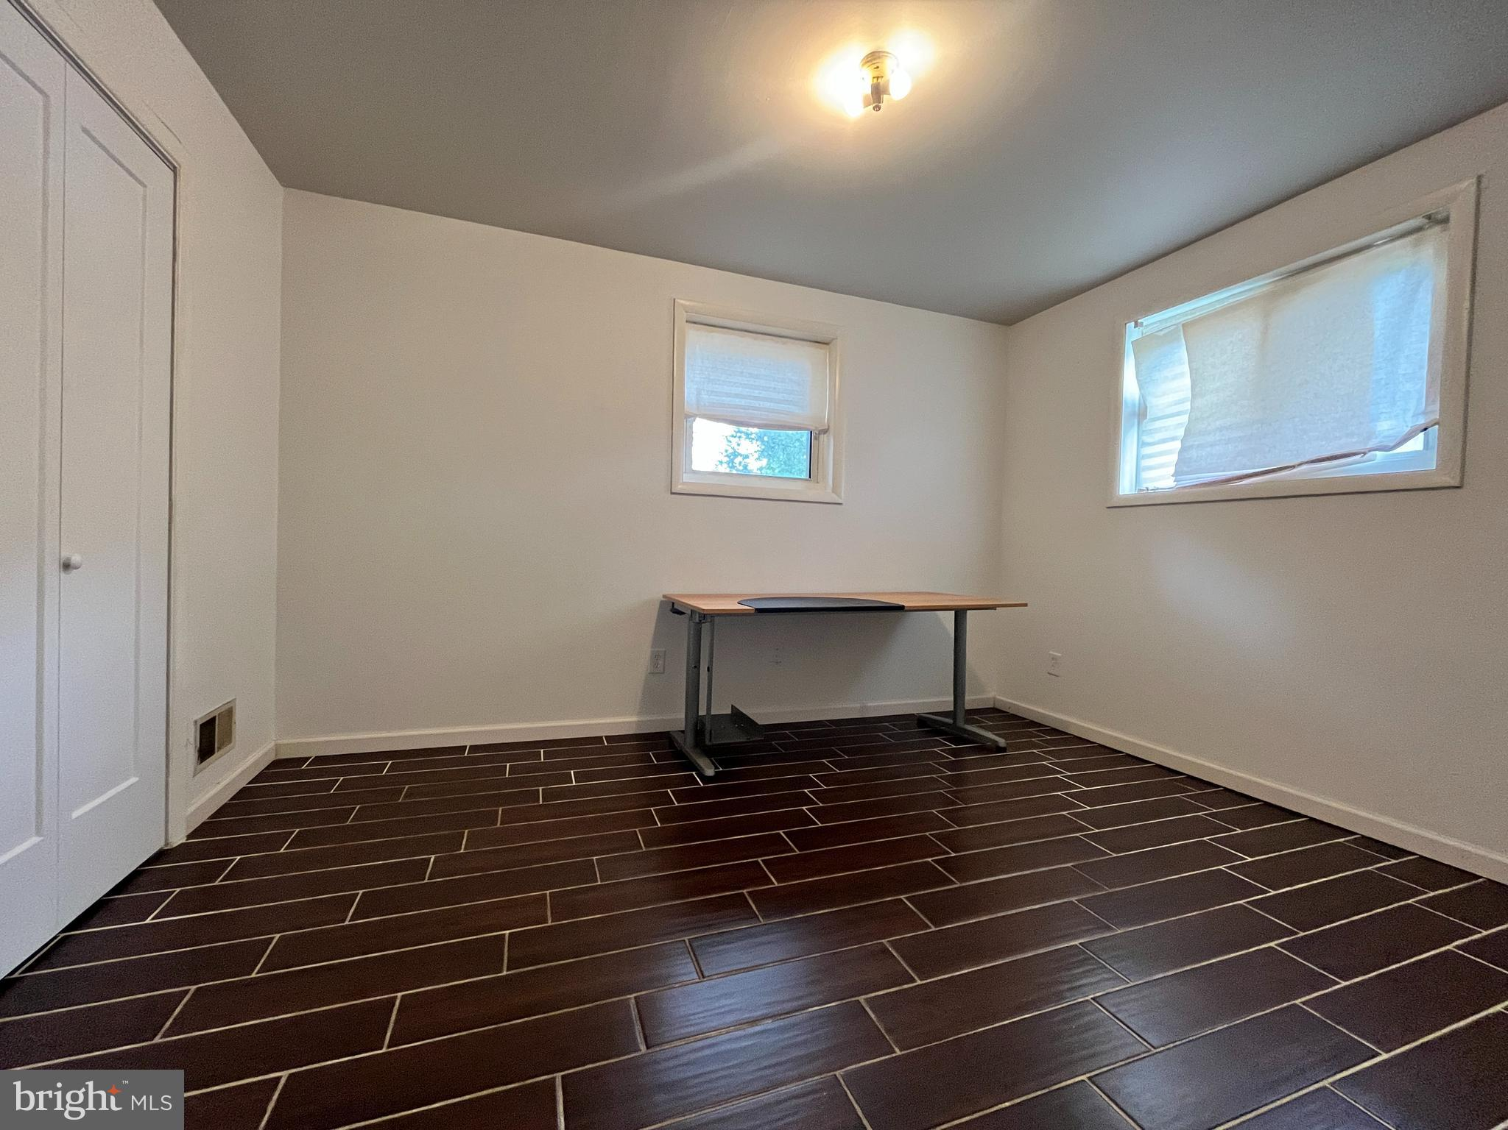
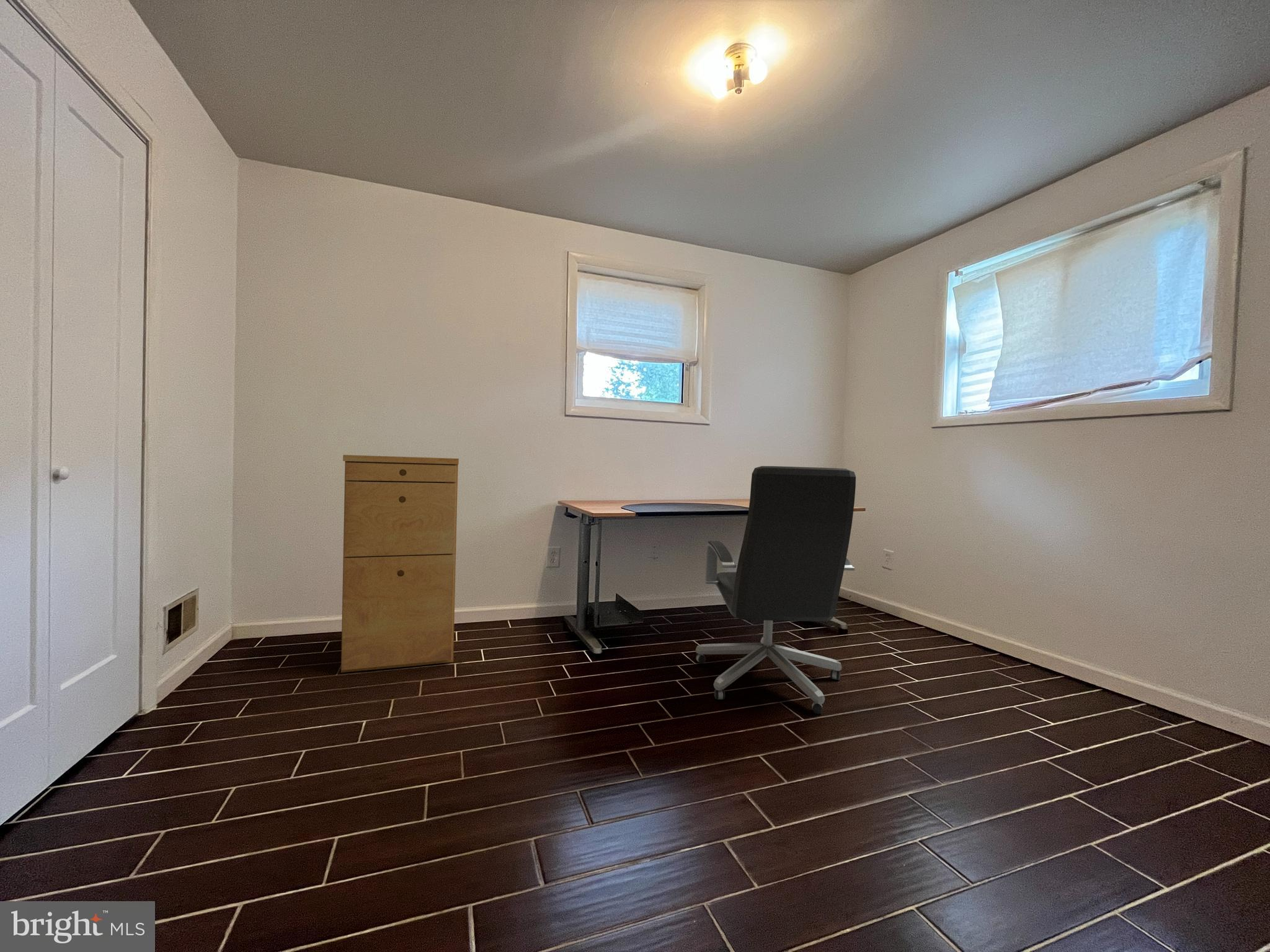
+ filing cabinet [340,454,460,673]
+ office chair [695,465,856,715]
